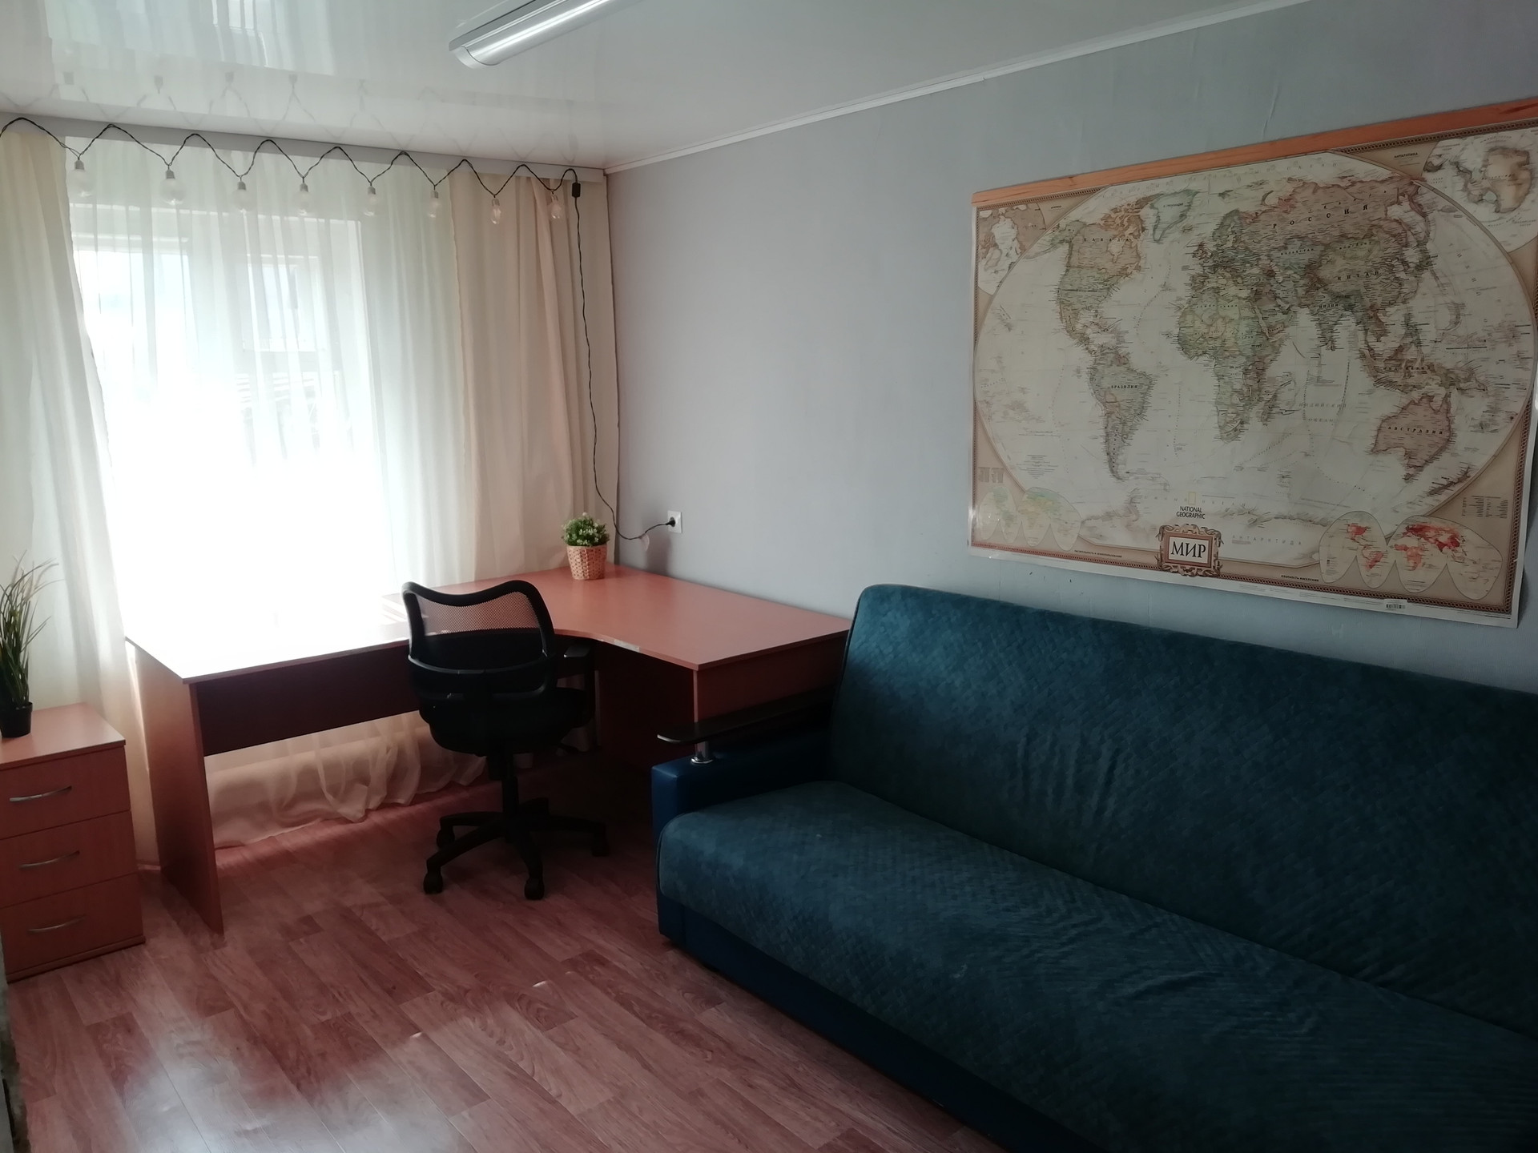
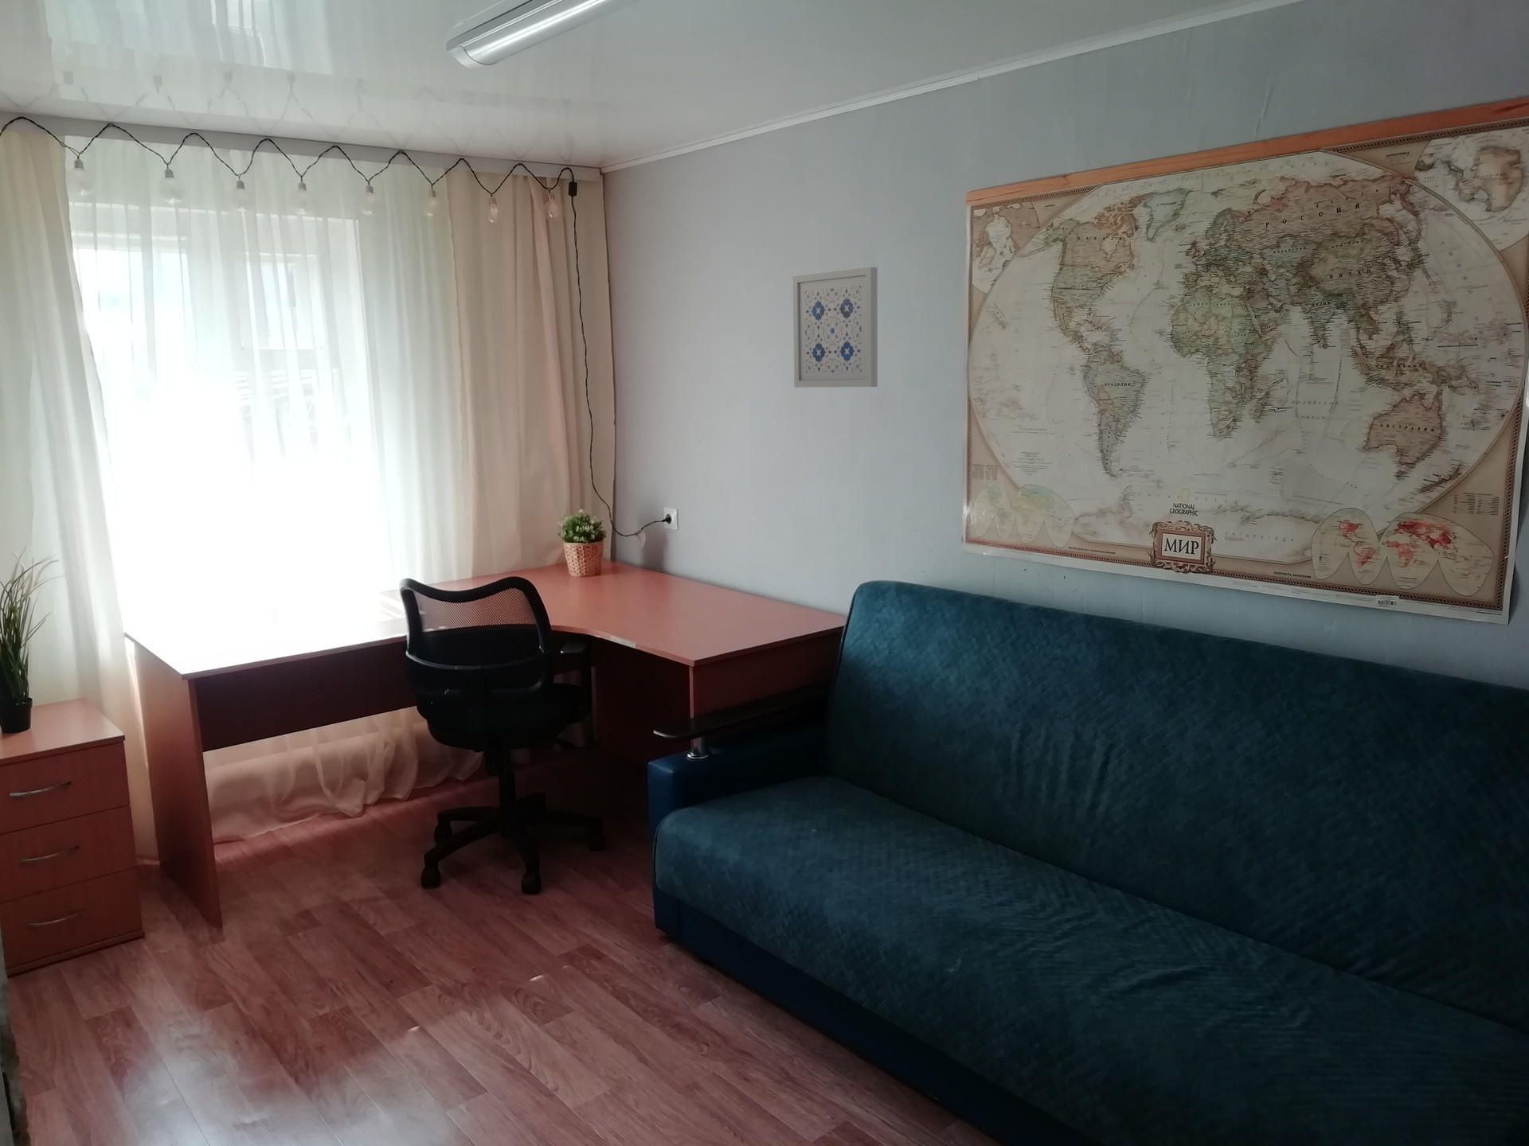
+ wall art [792,266,879,389]
